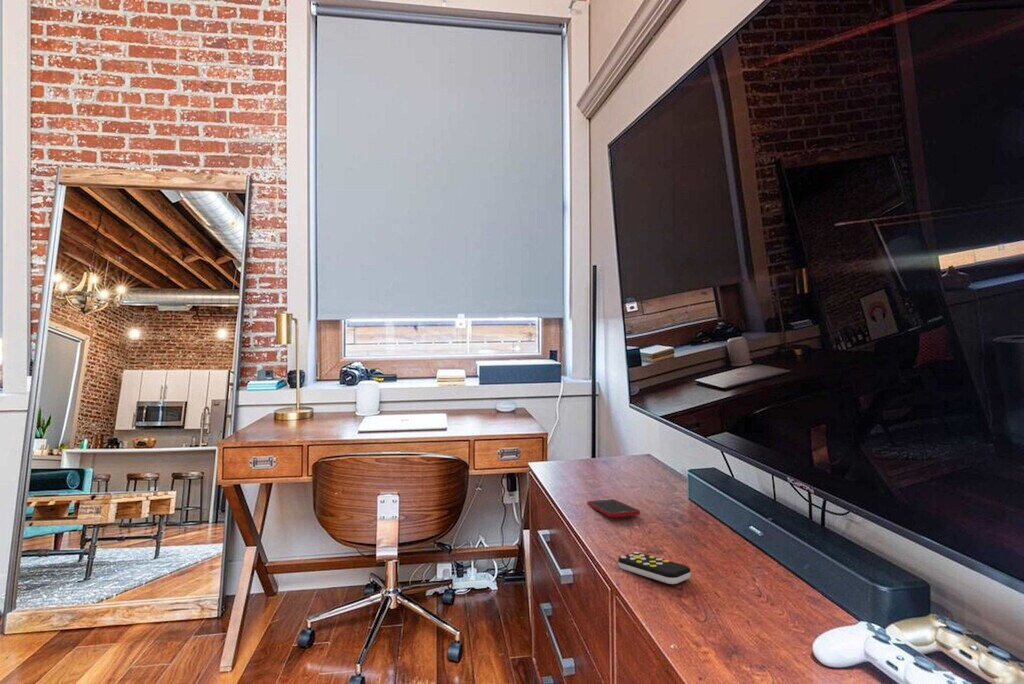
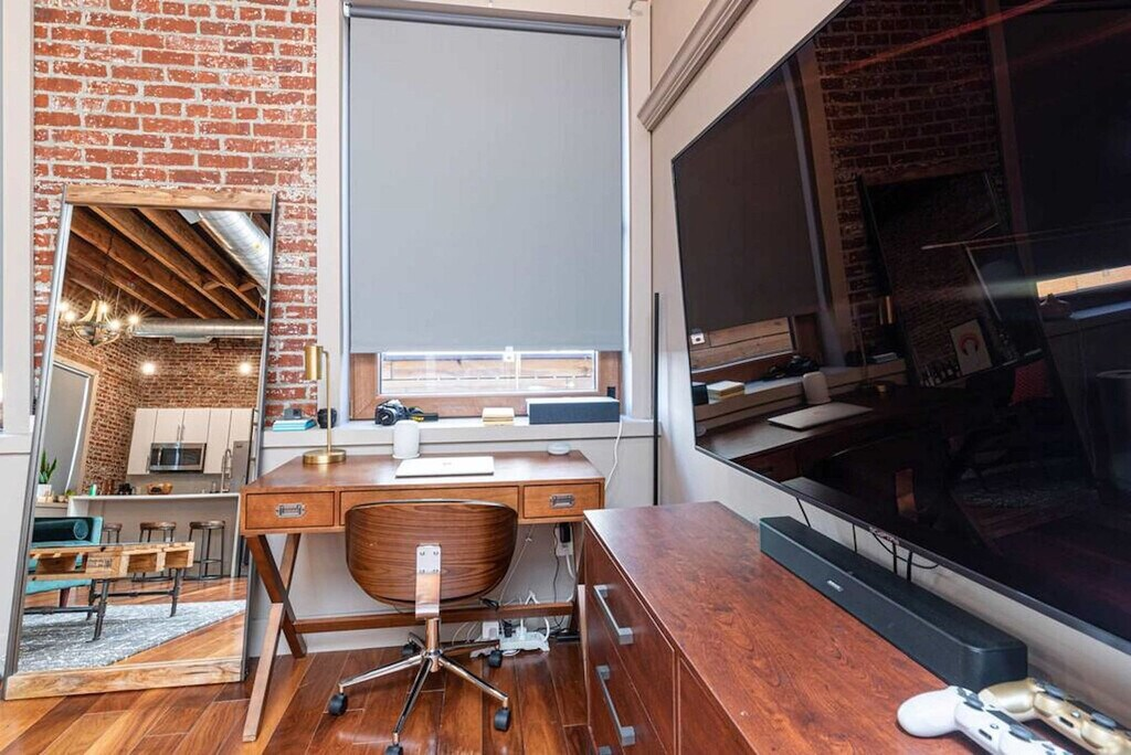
- cell phone [586,498,641,518]
- remote control [617,551,692,585]
